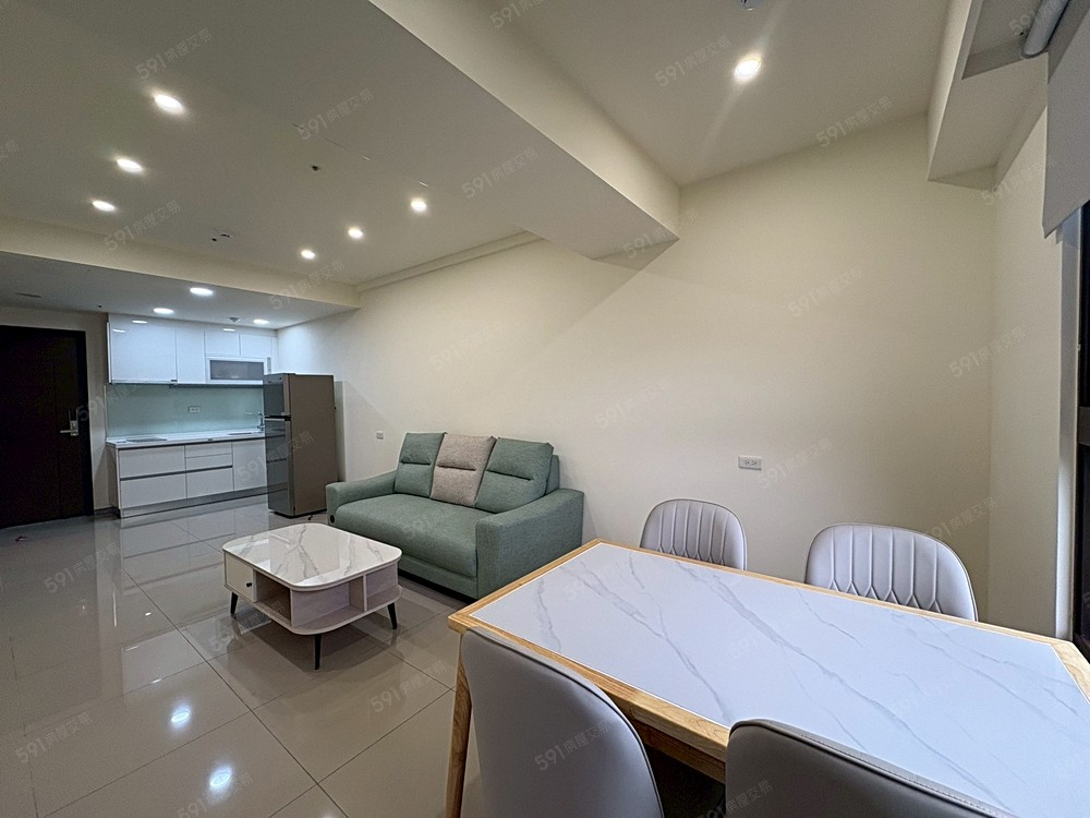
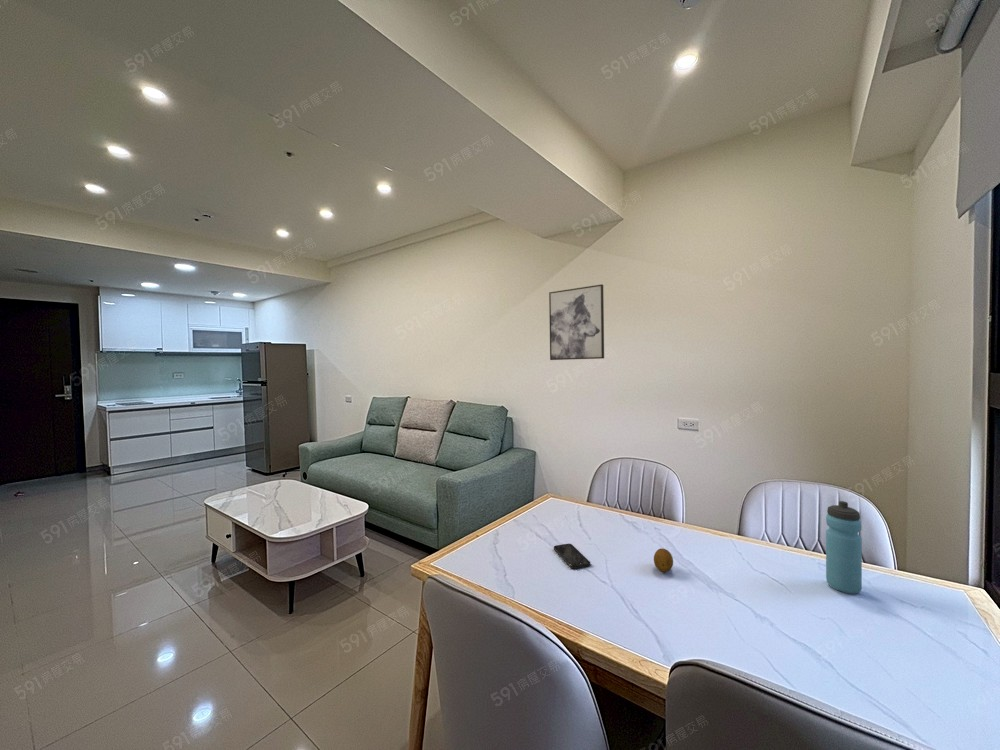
+ water bottle [825,500,863,594]
+ wall art [548,283,605,361]
+ smartphone [553,543,591,570]
+ fruit [653,547,674,573]
